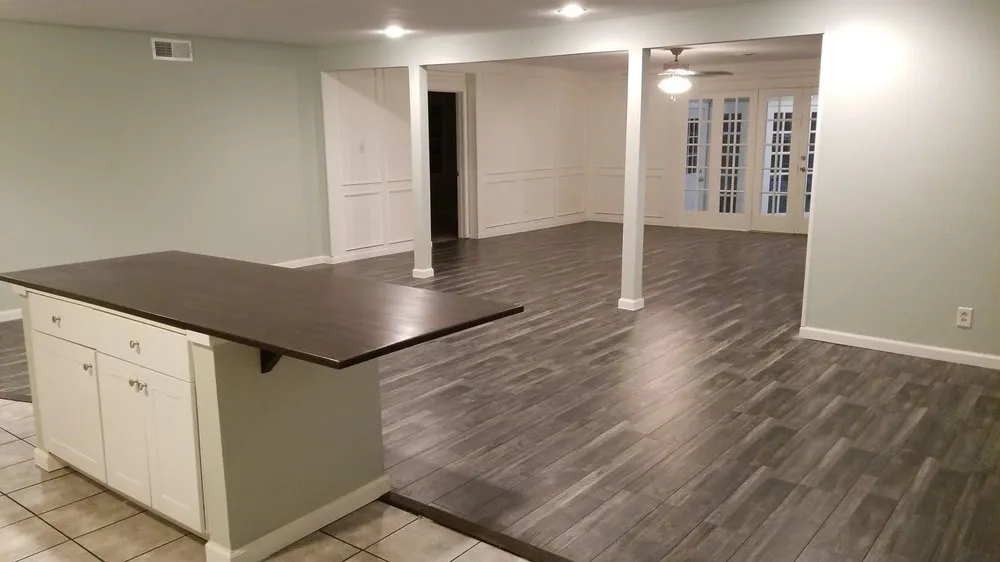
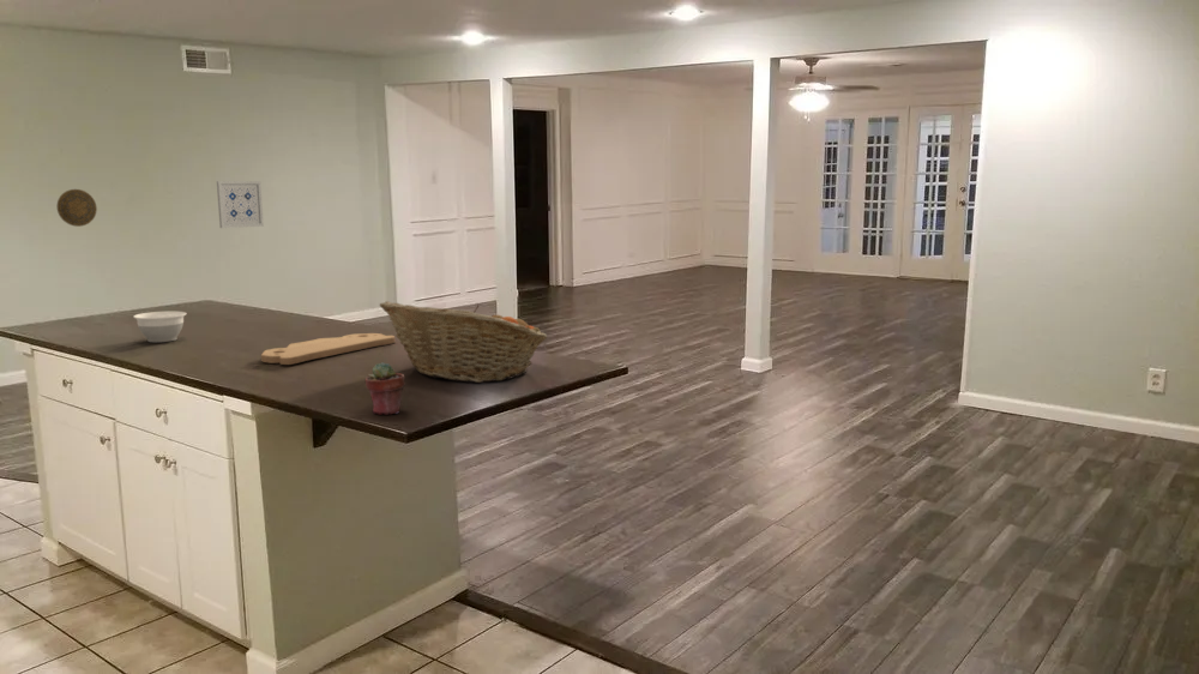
+ decorative plate [56,188,98,228]
+ potted succulent [364,361,406,416]
+ wall art [216,180,265,229]
+ fruit basket [379,300,548,384]
+ bowl [132,311,187,343]
+ cutting board [260,332,396,366]
